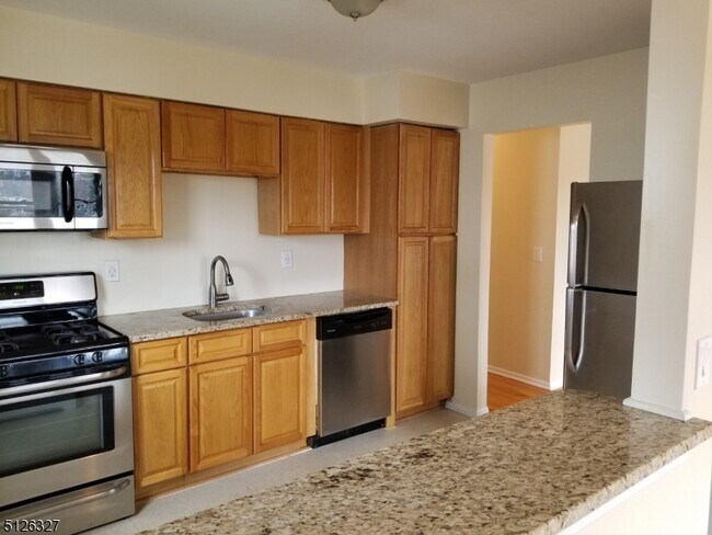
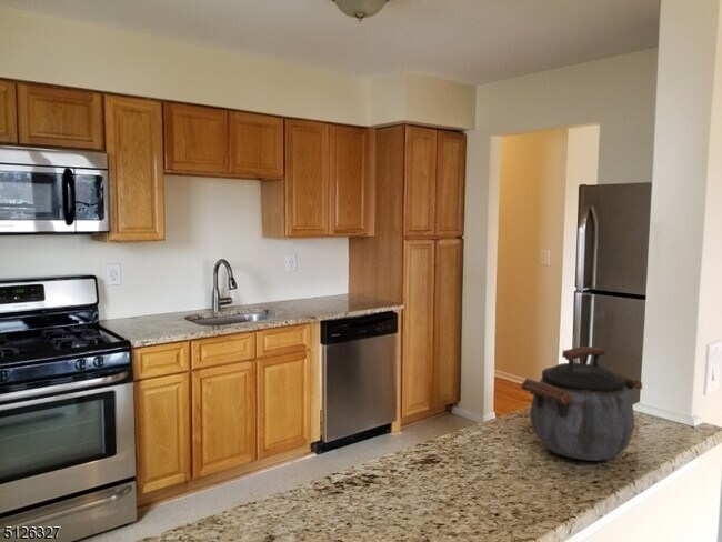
+ kettle [521,345,643,462]
